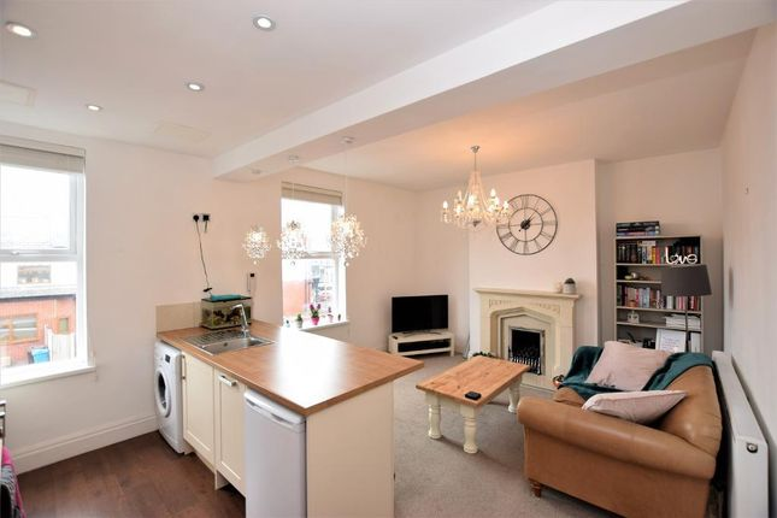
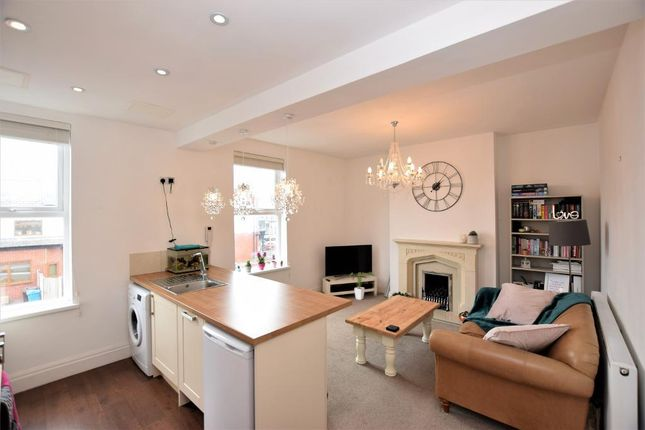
+ house plant [350,271,375,301]
